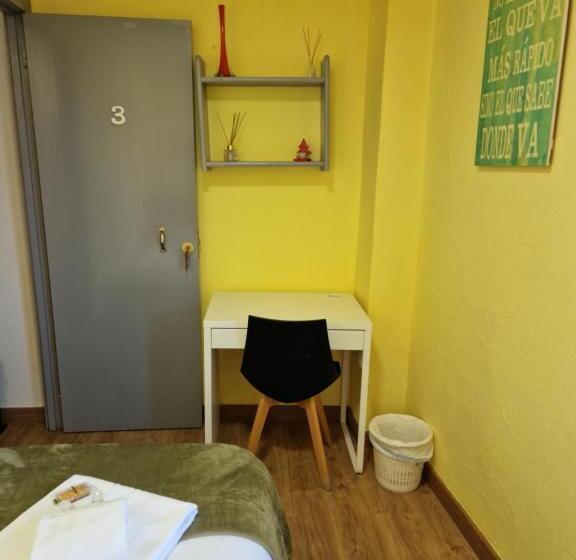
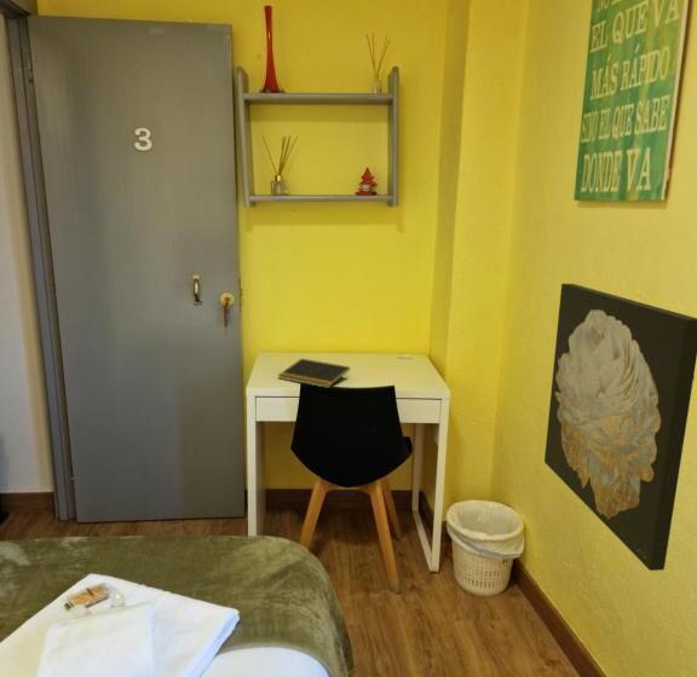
+ wall art [543,283,697,572]
+ notepad [277,358,351,389]
